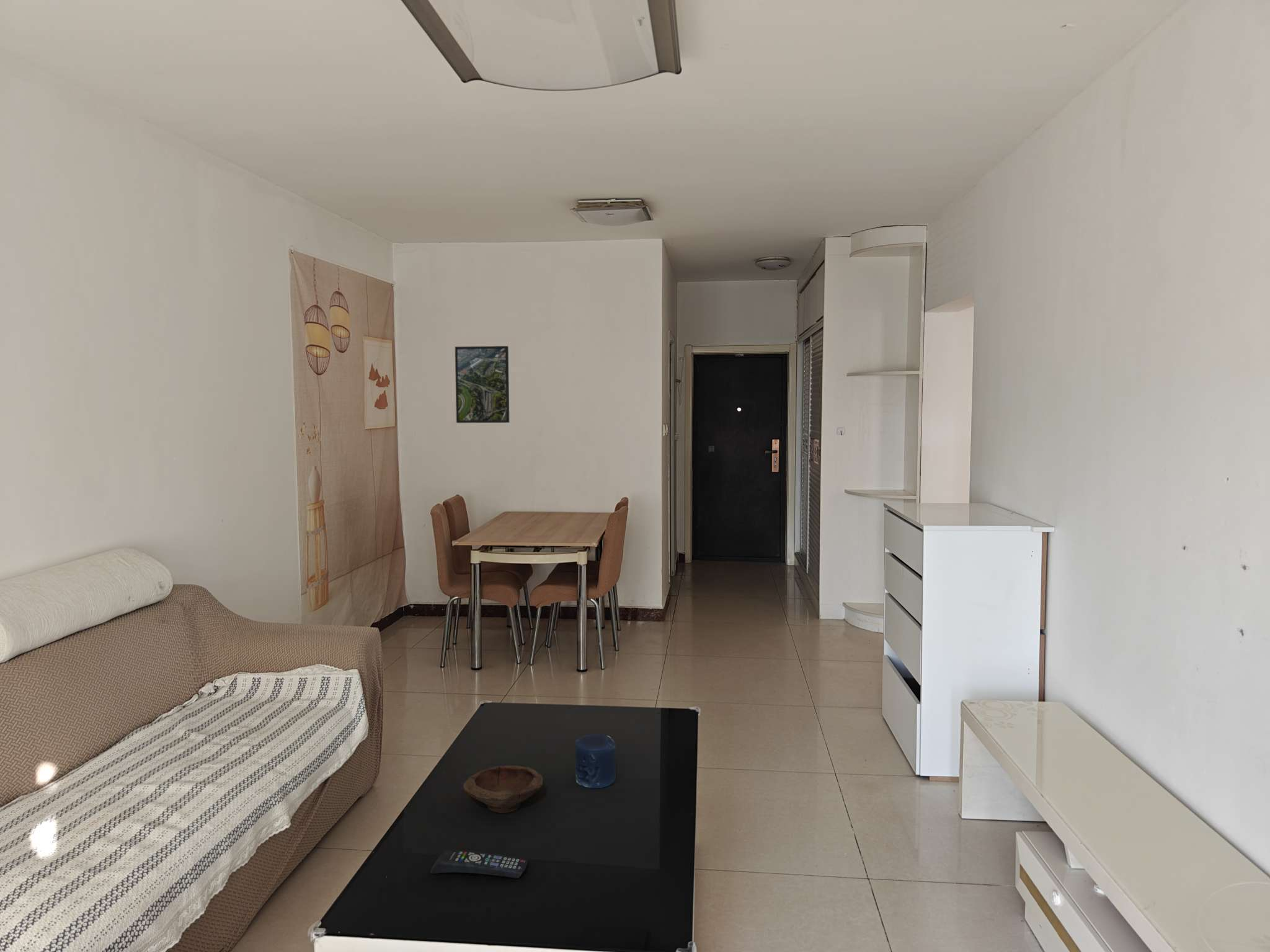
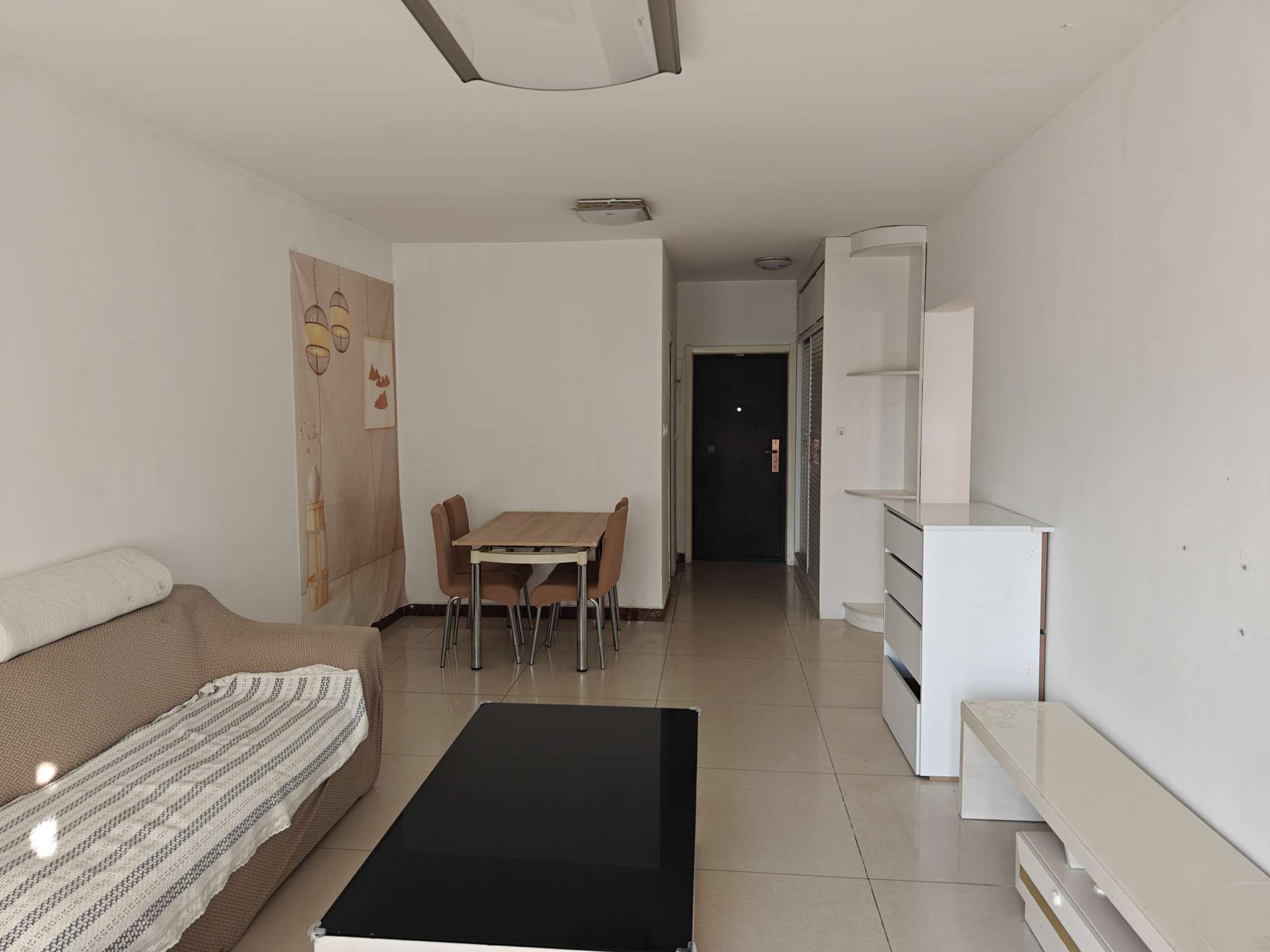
- remote control [430,848,528,879]
- bowl [463,765,544,814]
- candle [575,734,616,789]
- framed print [455,345,510,423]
